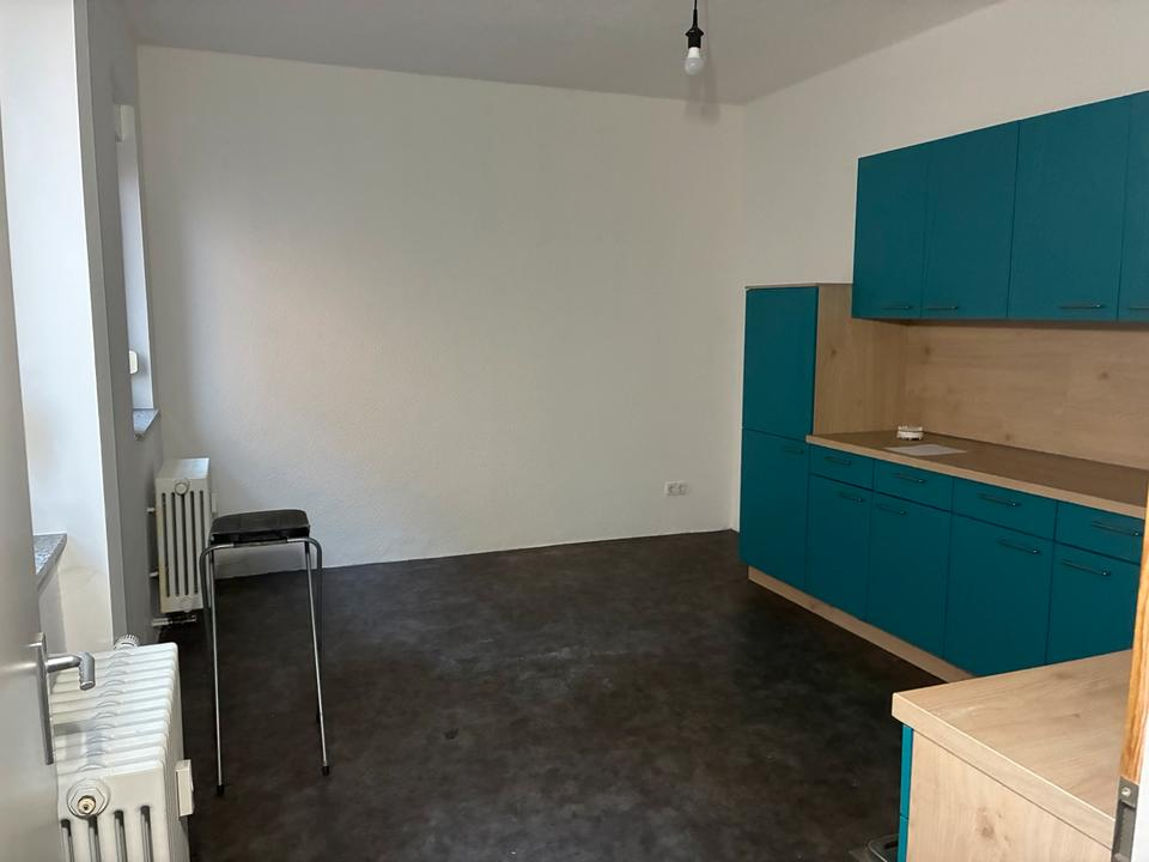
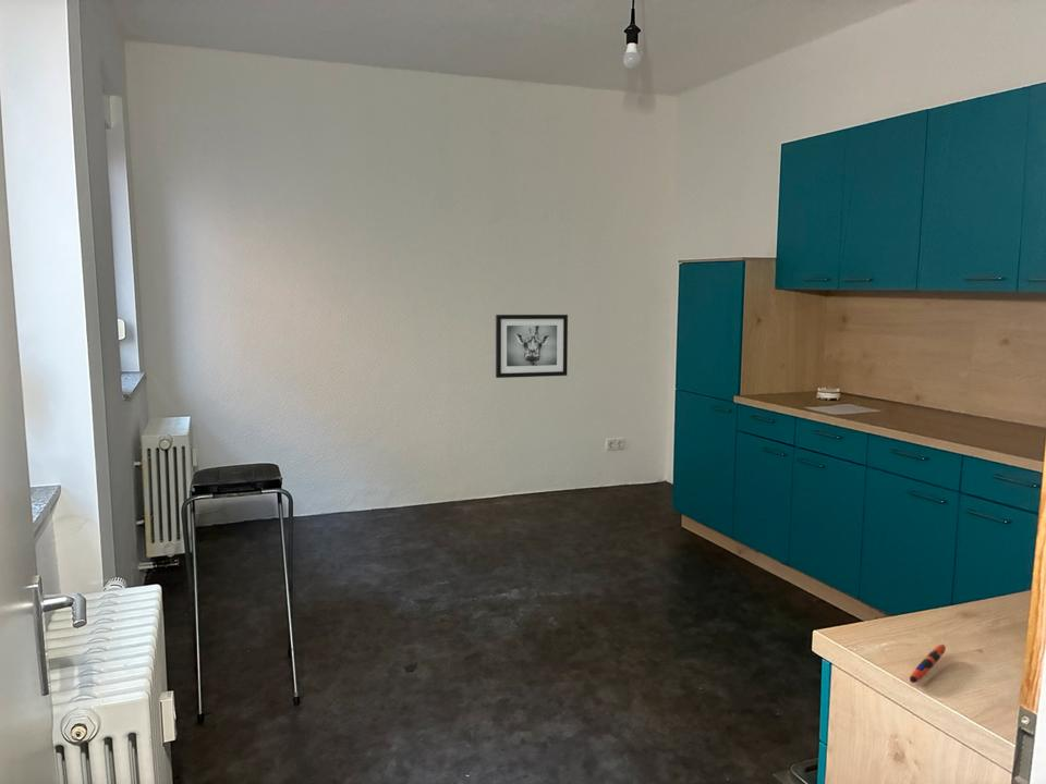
+ pen [909,644,947,684]
+ wall art [495,314,569,379]
